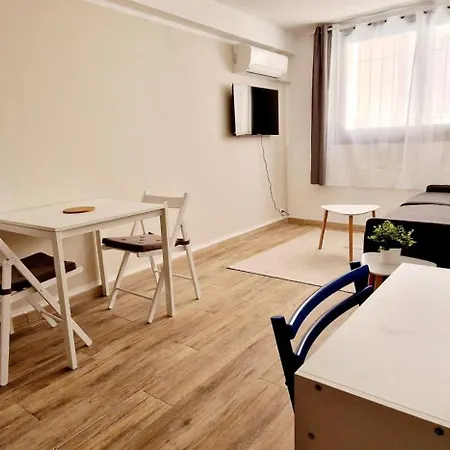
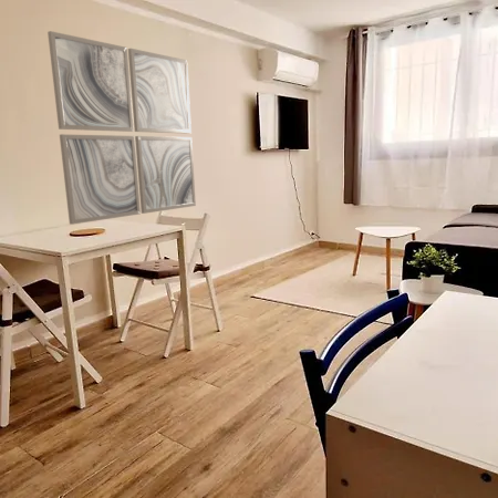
+ wall art [46,30,197,226]
